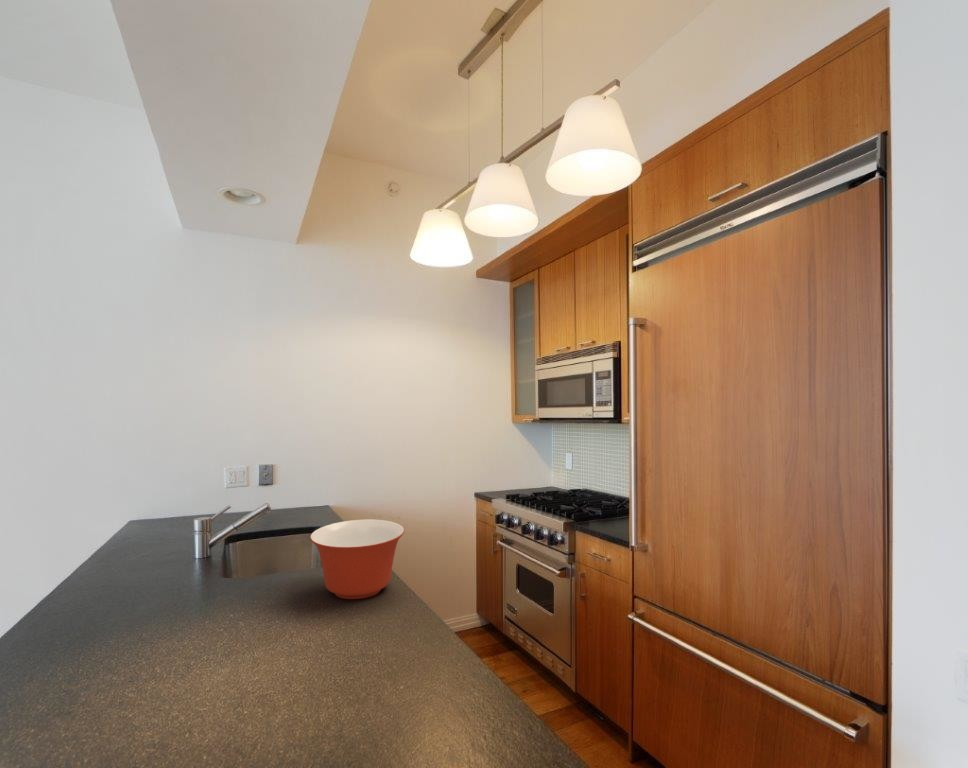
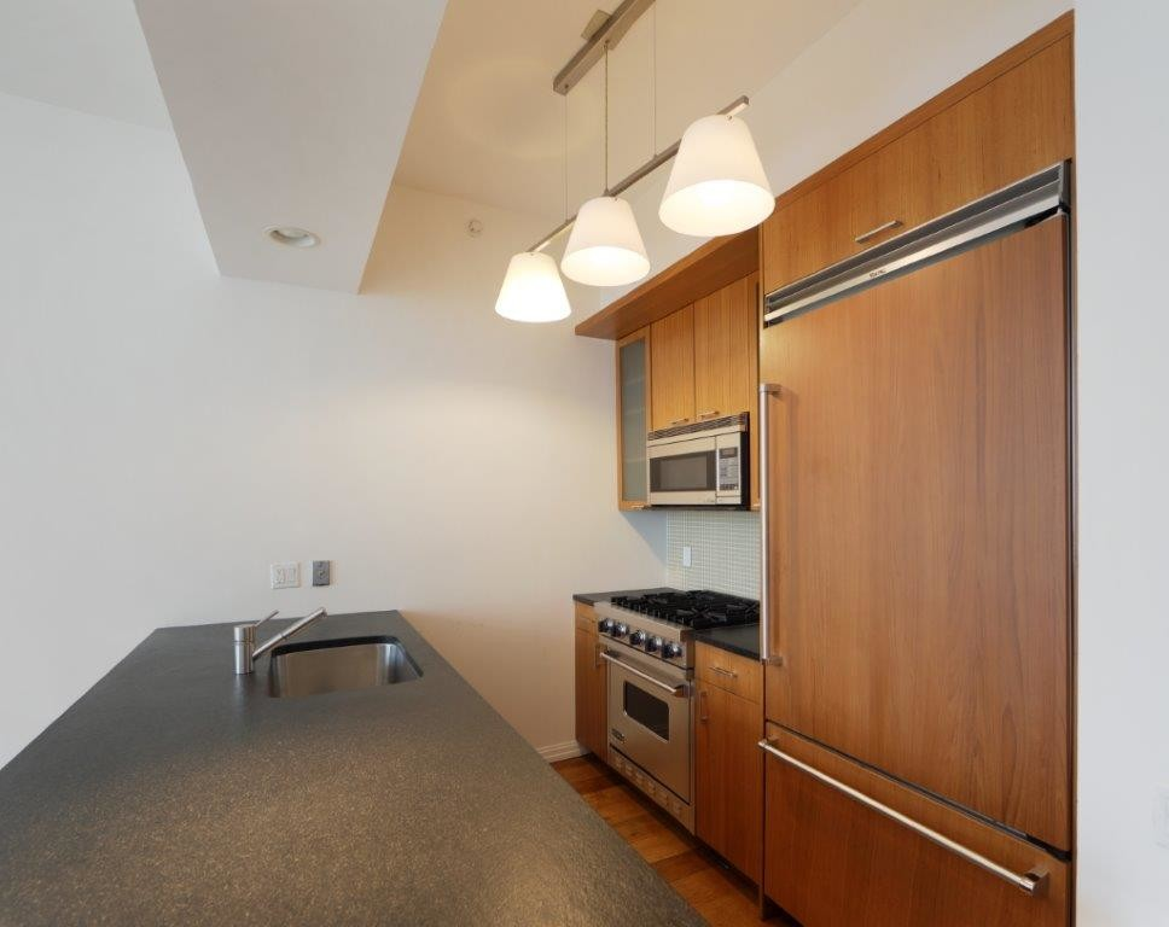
- mixing bowl [309,519,405,600]
